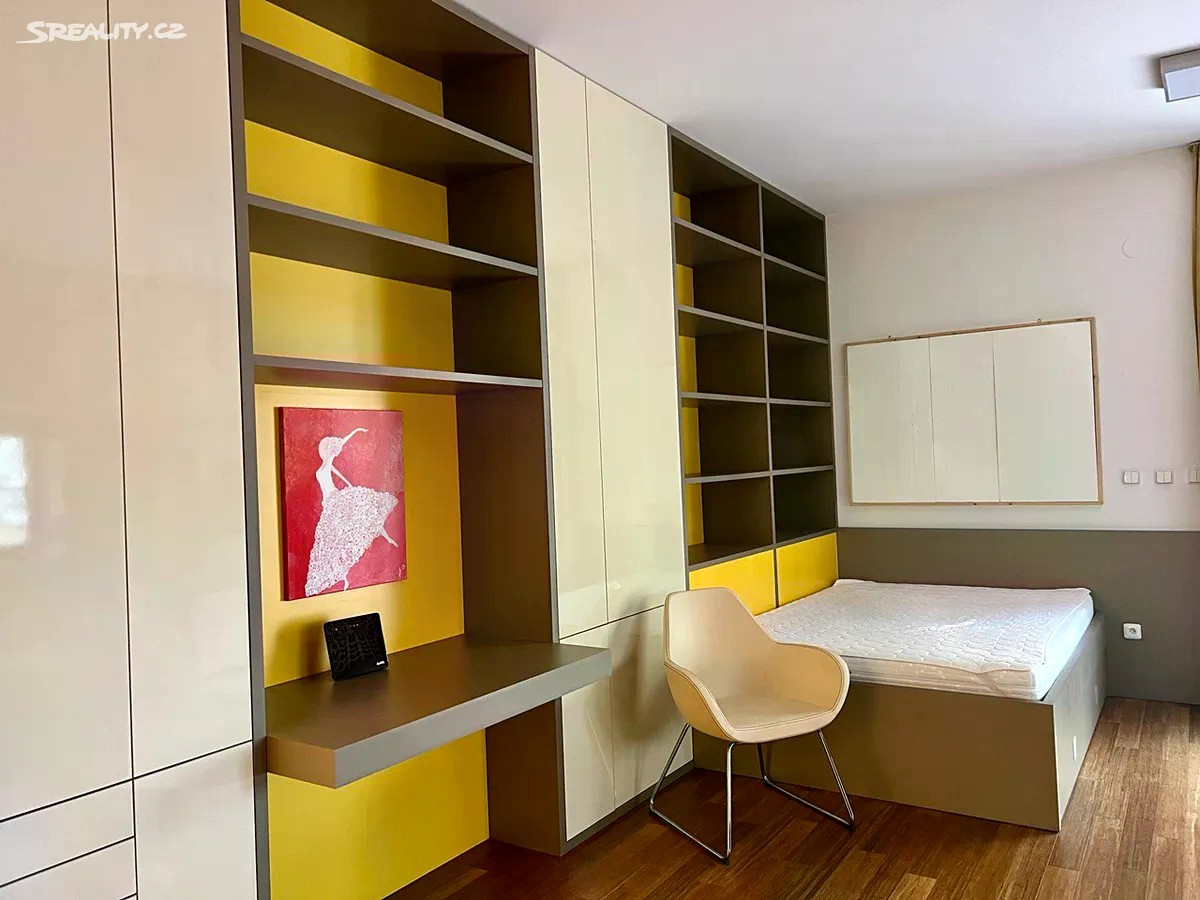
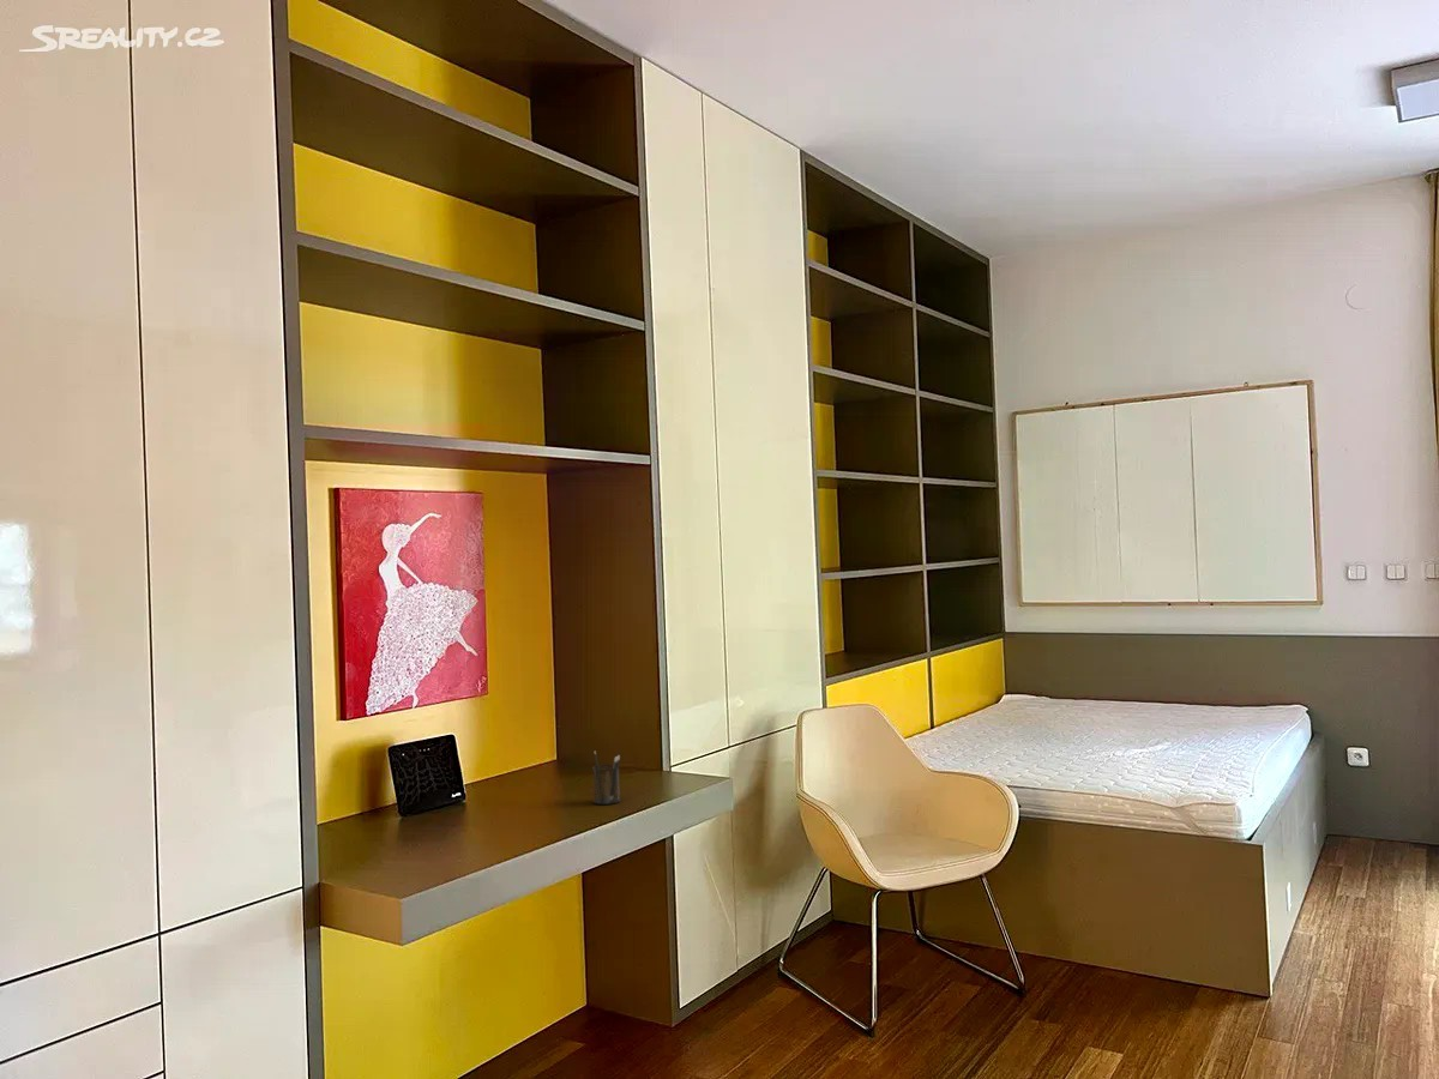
+ pencil holder [592,751,621,806]
